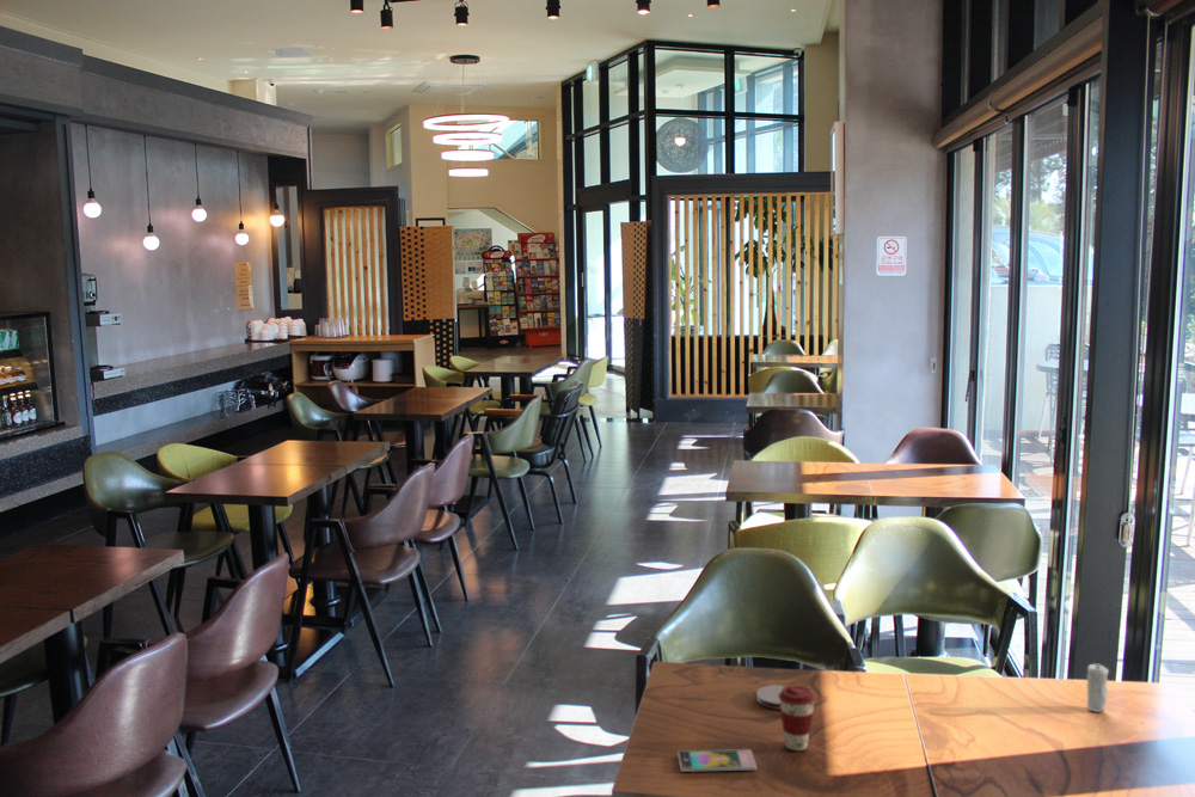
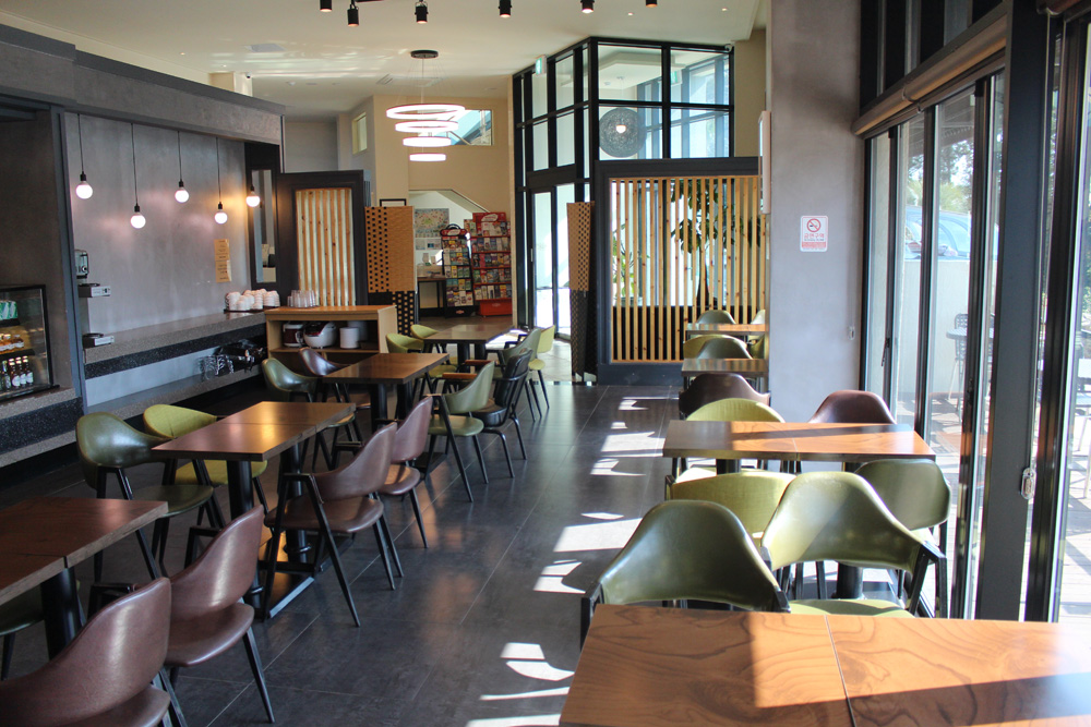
- coffee cup [779,685,816,752]
- candle [1085,661,1110,713]
- smartphone [676,748,758,773]
- coaster [755,683,786,711]
